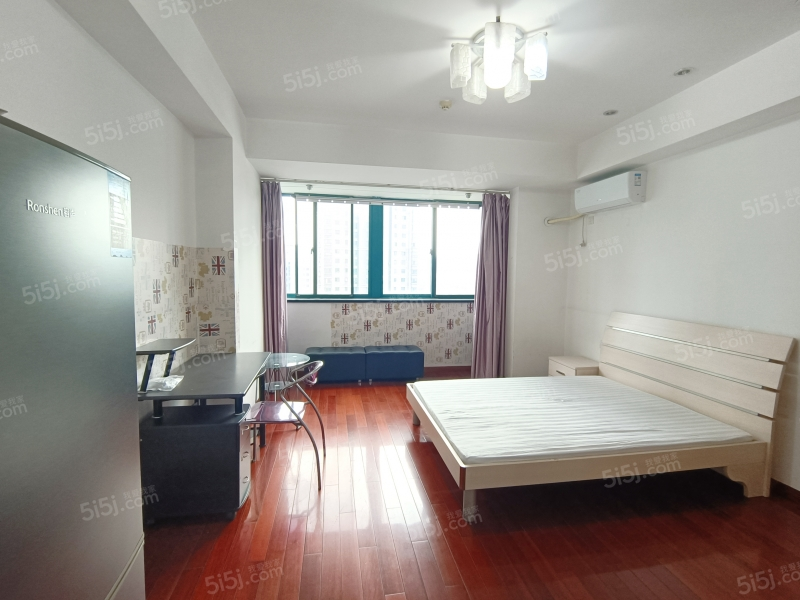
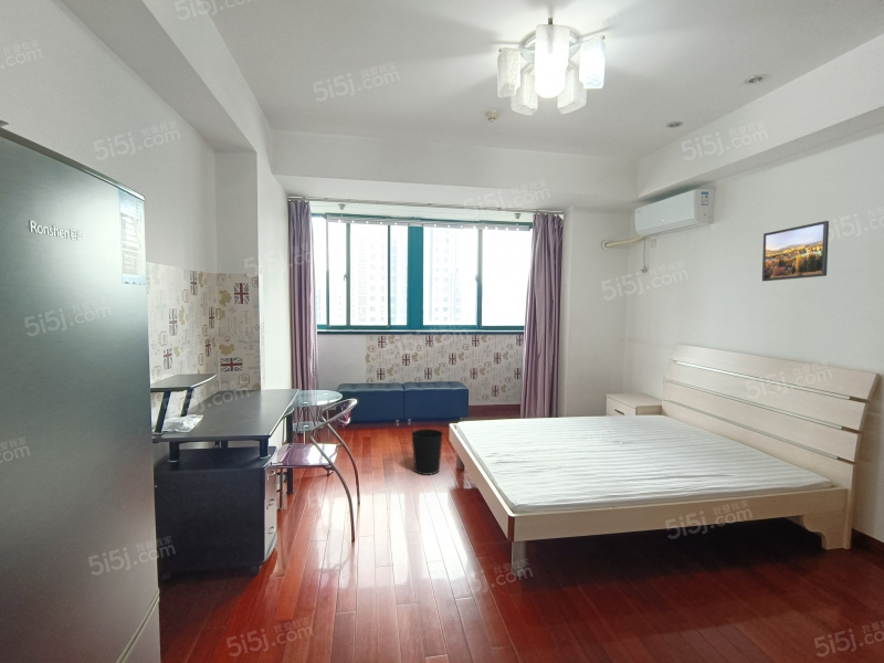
+ wastebasket [410,428,444,476]
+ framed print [761,220,830,282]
